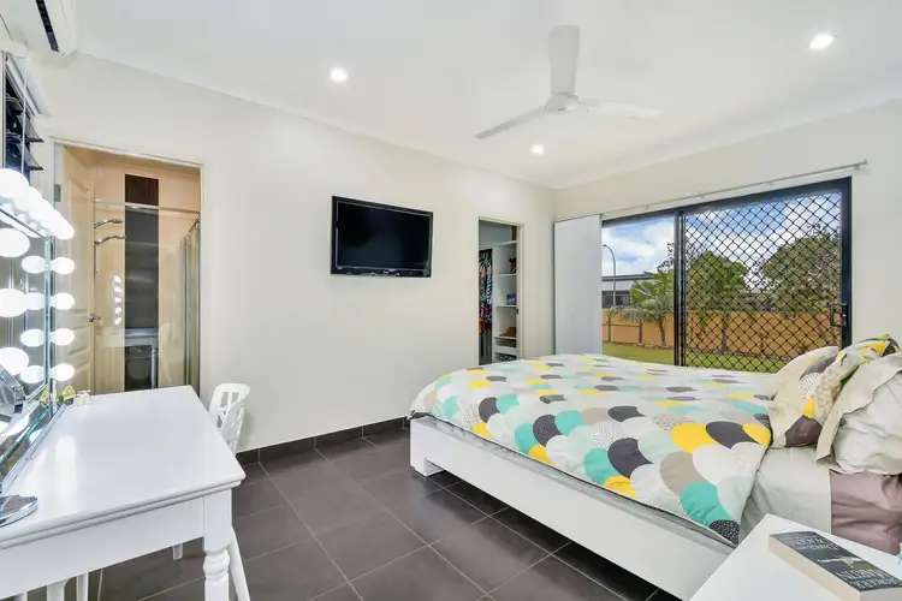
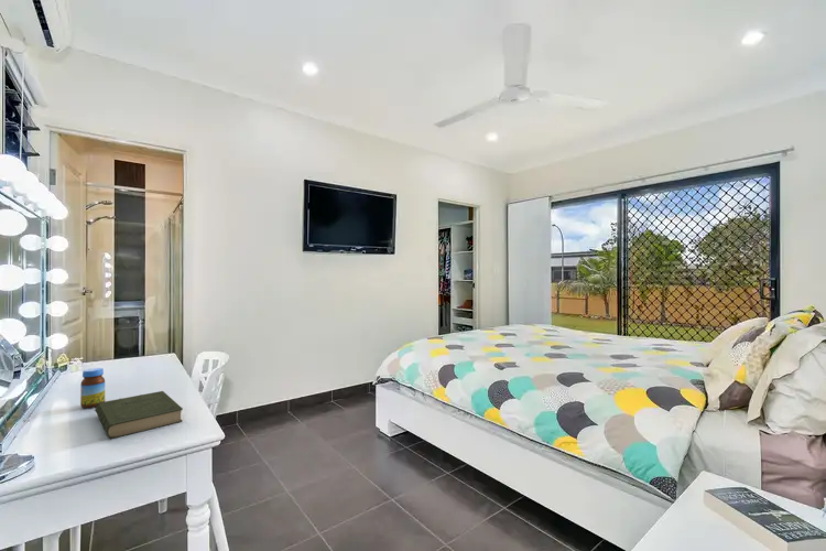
+ book [95,390,184,440]
+ jar [79,367,106,409]
